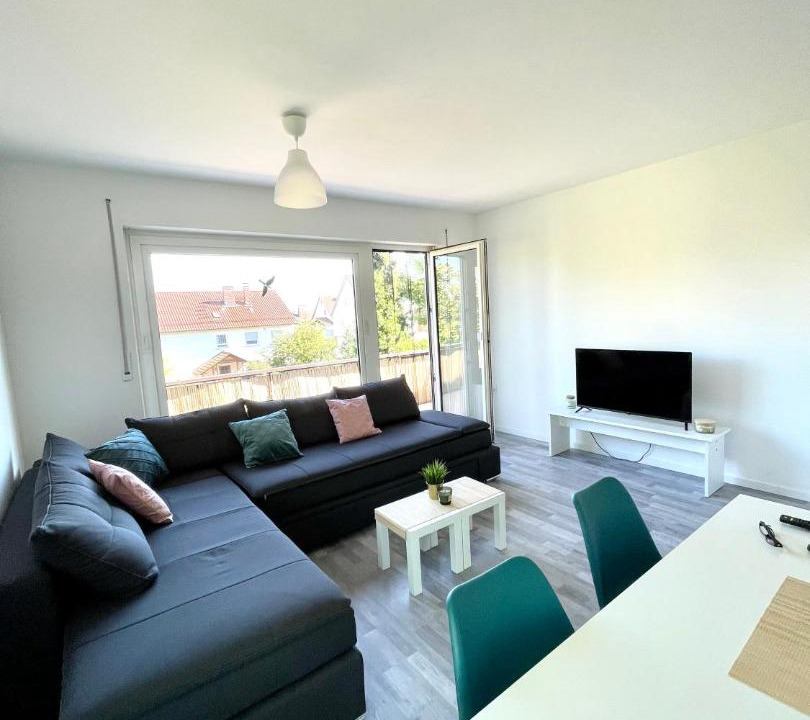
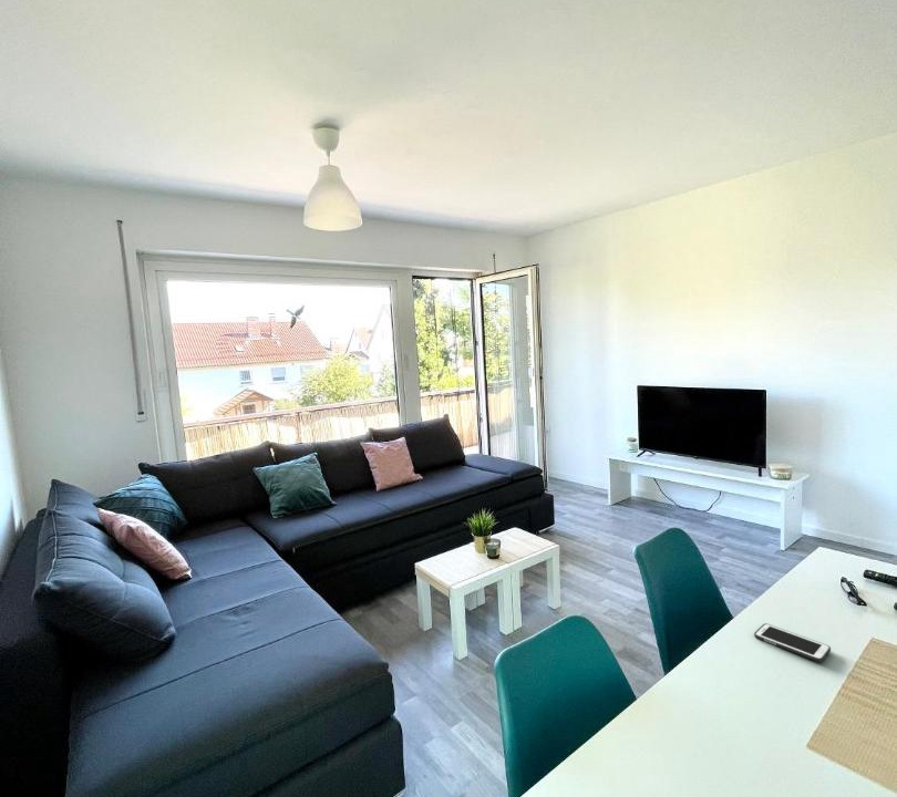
+ cell phone [753,622,832,663]
